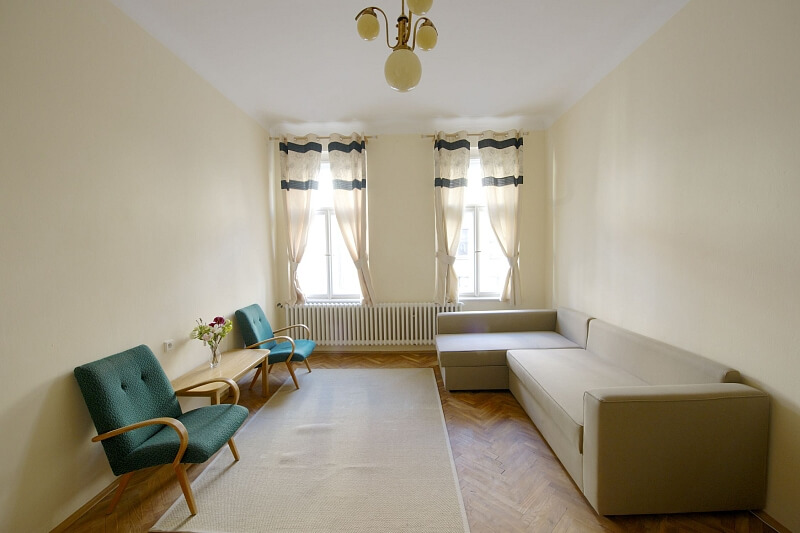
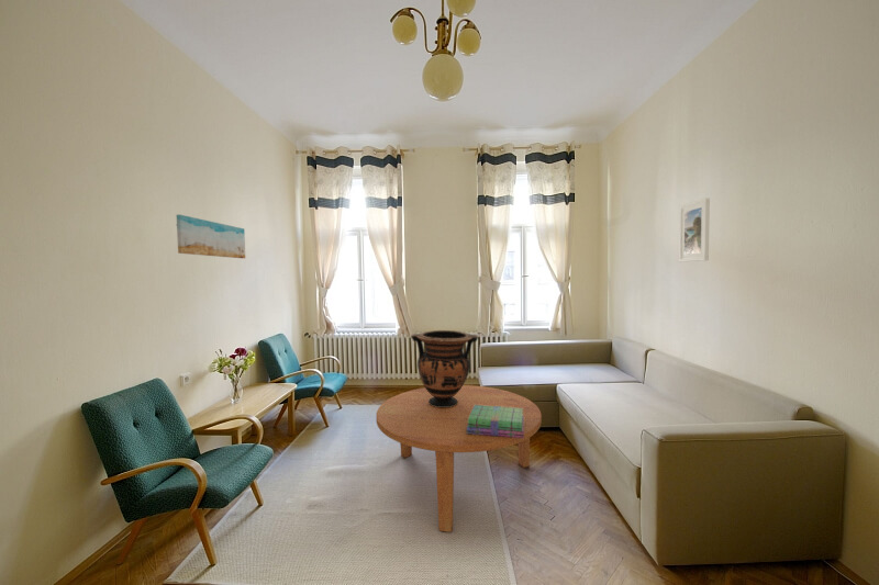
+ stack of books [467,405,524,438]
+ vase [410,329,479,407]
+ wall art [176,214,246,259]
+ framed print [678,196,711,263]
+ coffee table [375,384,543,533]
